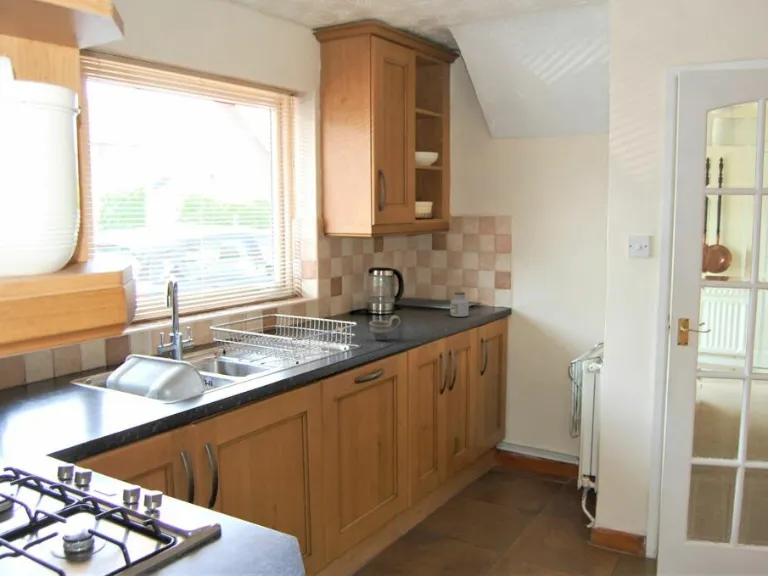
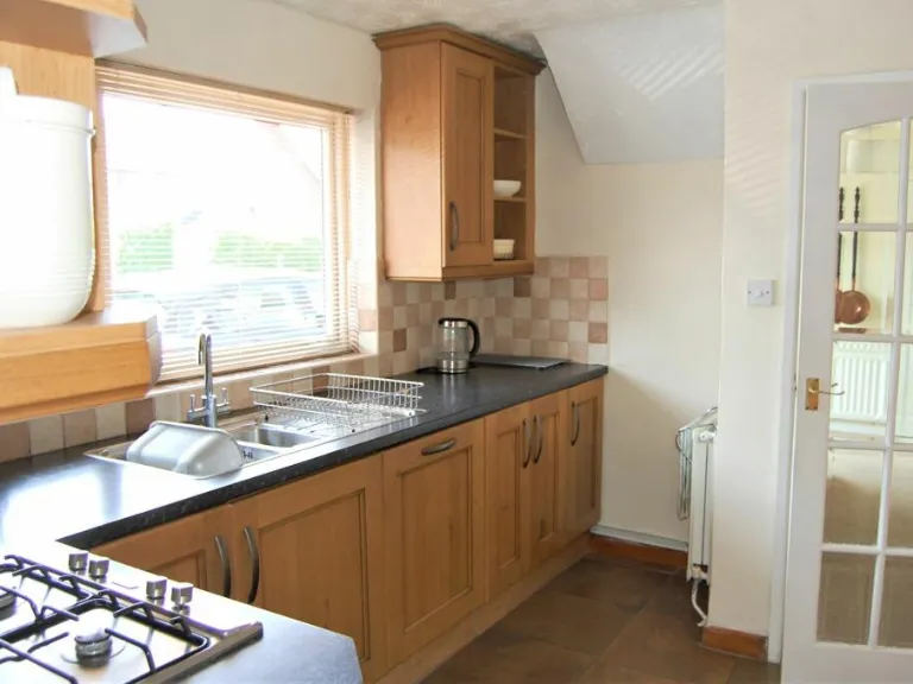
- cup [369,314,401,341]
- jar [450,291,470,318]
